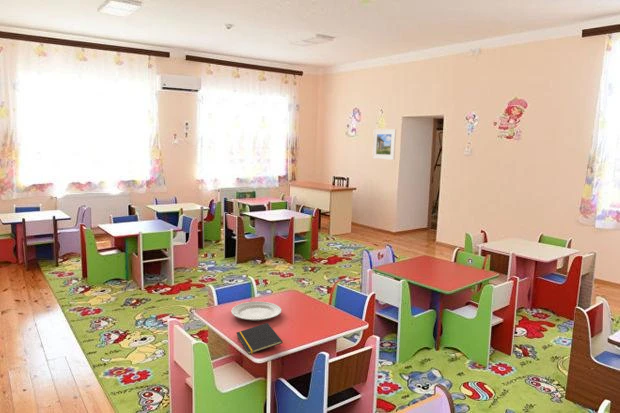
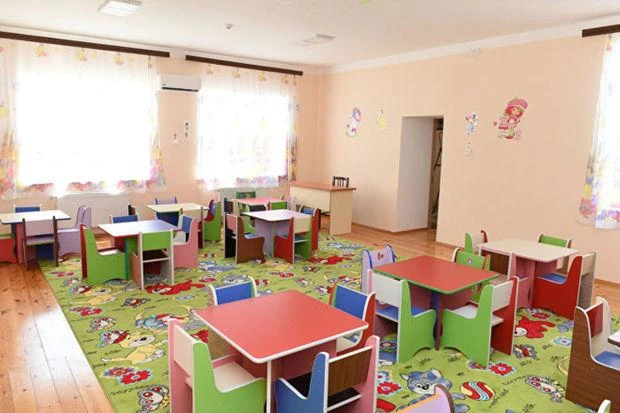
- notepad [236,322,283,355]
- chinaware [230,301,282,322]
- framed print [371,128,397,161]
